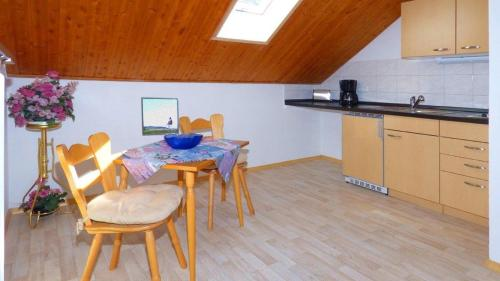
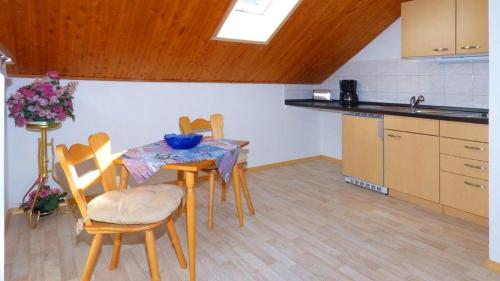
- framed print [140,96,180,137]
